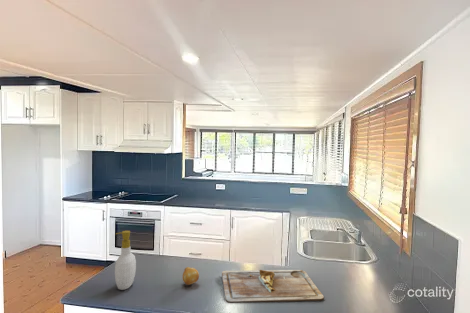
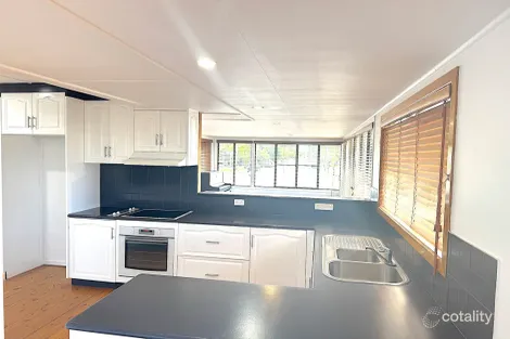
- fruit [182,266,200,286]
- cutting board [221,269,325,304]
- soap bottle [114,230,137,291]
